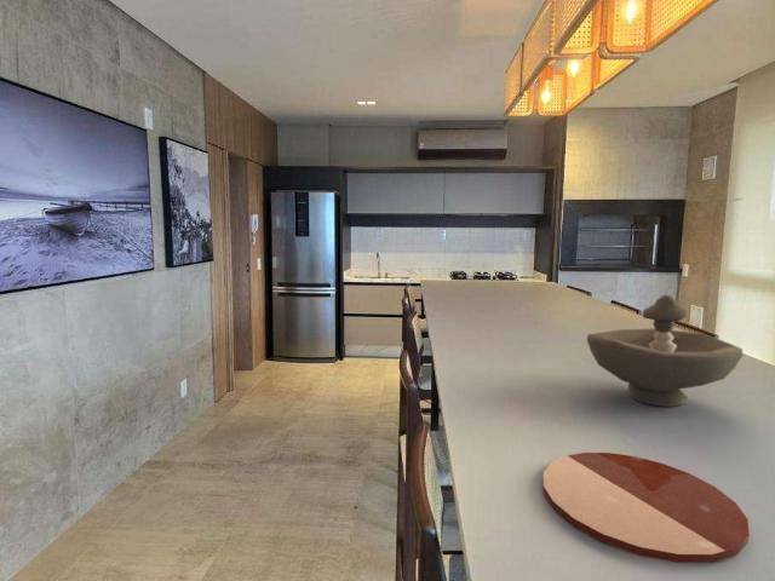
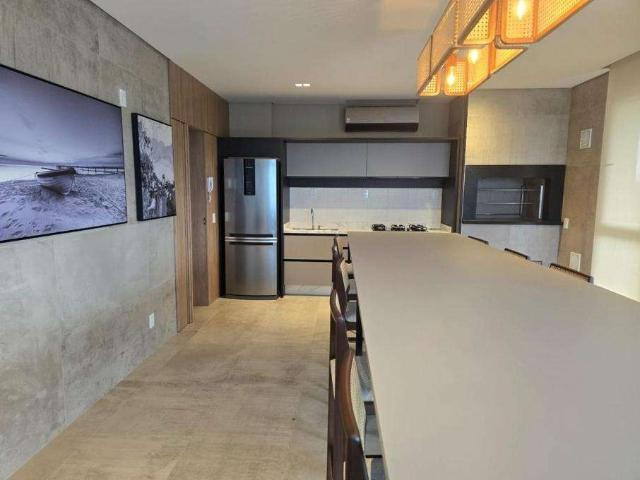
- decorative bowl [586,294,744,408]
- plate [541,451,751,564]
